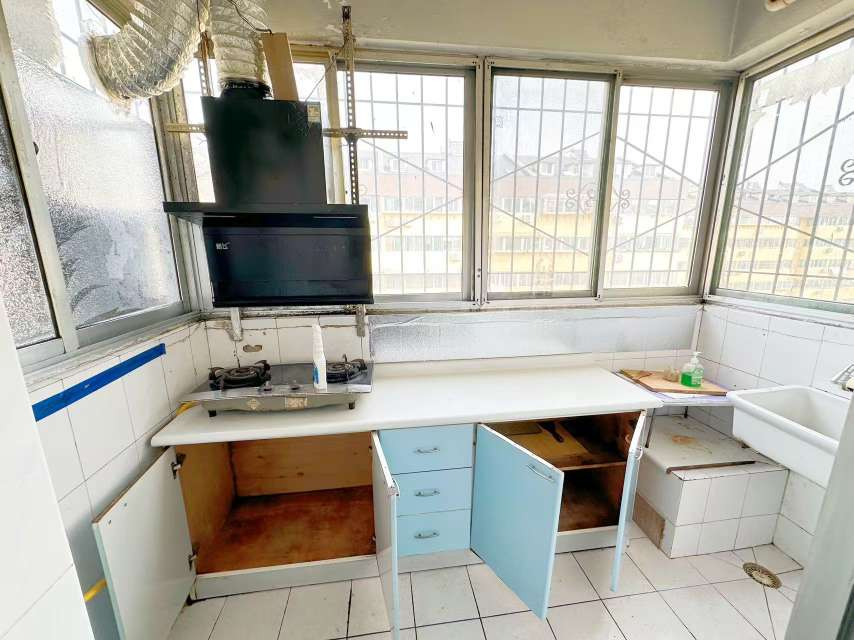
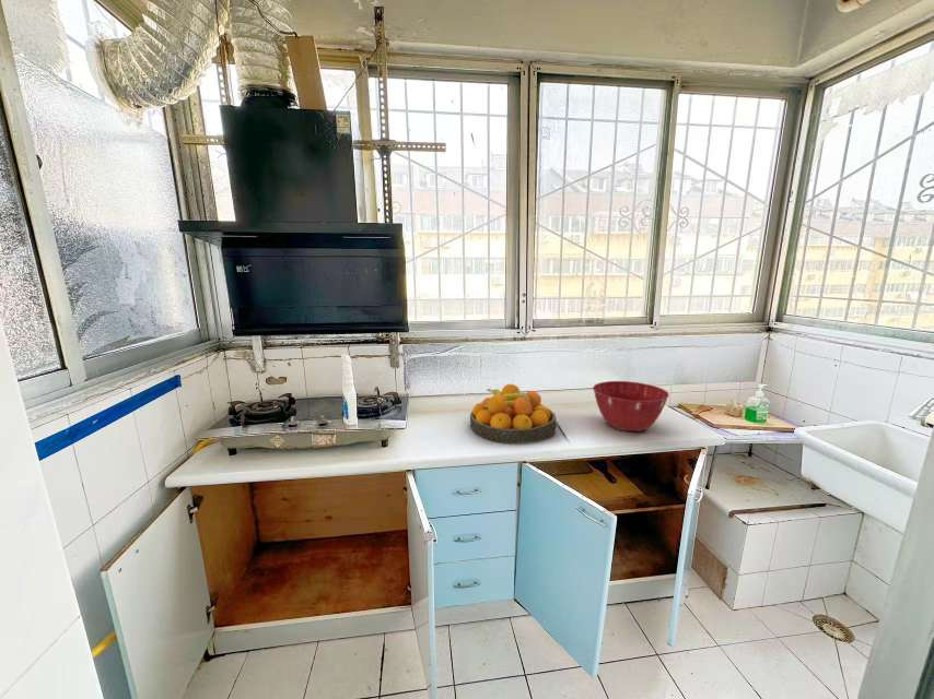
+ mixing bowl [592,380,670,433]
+ fruit bowl [469,383,557,445]
